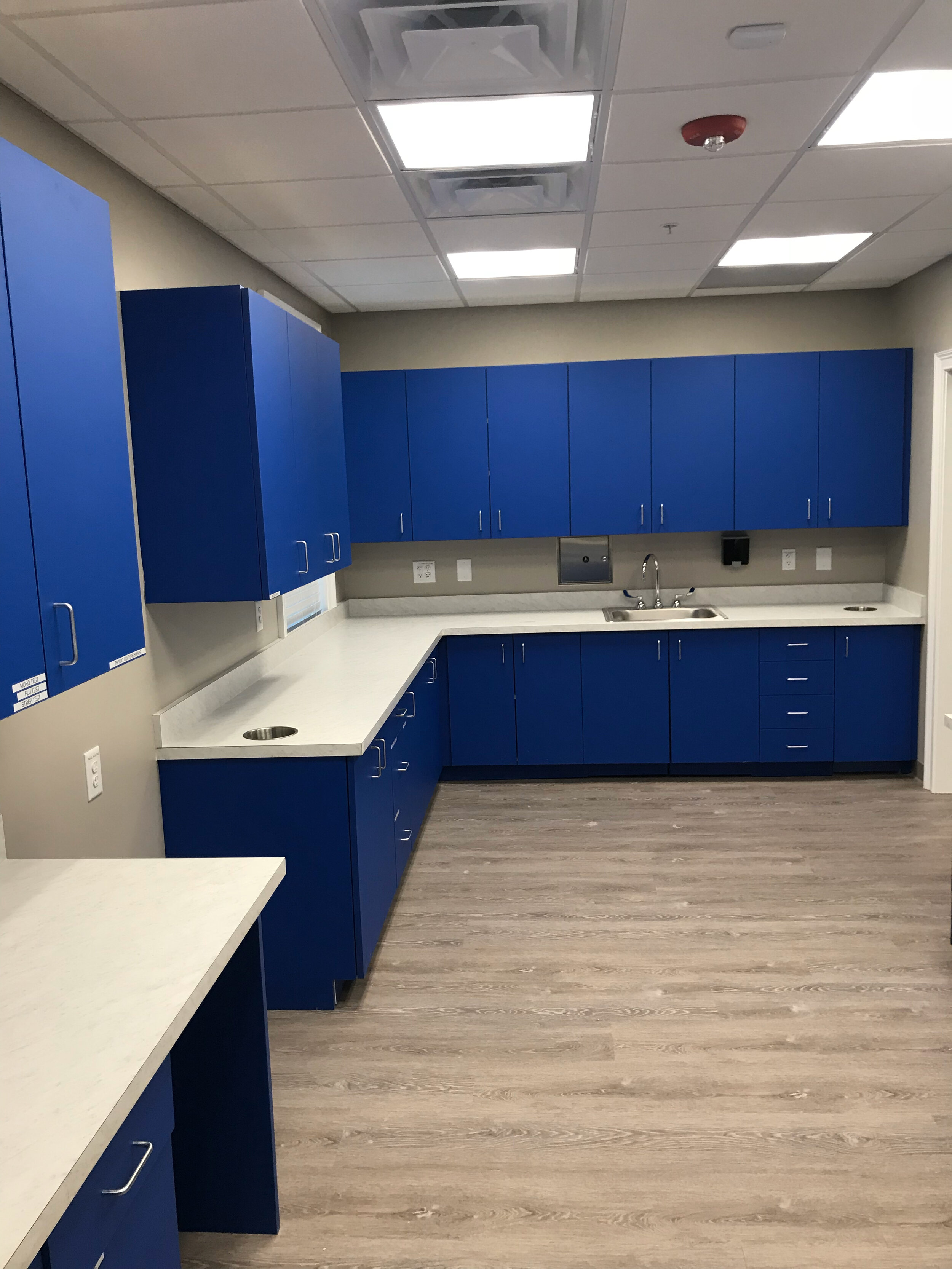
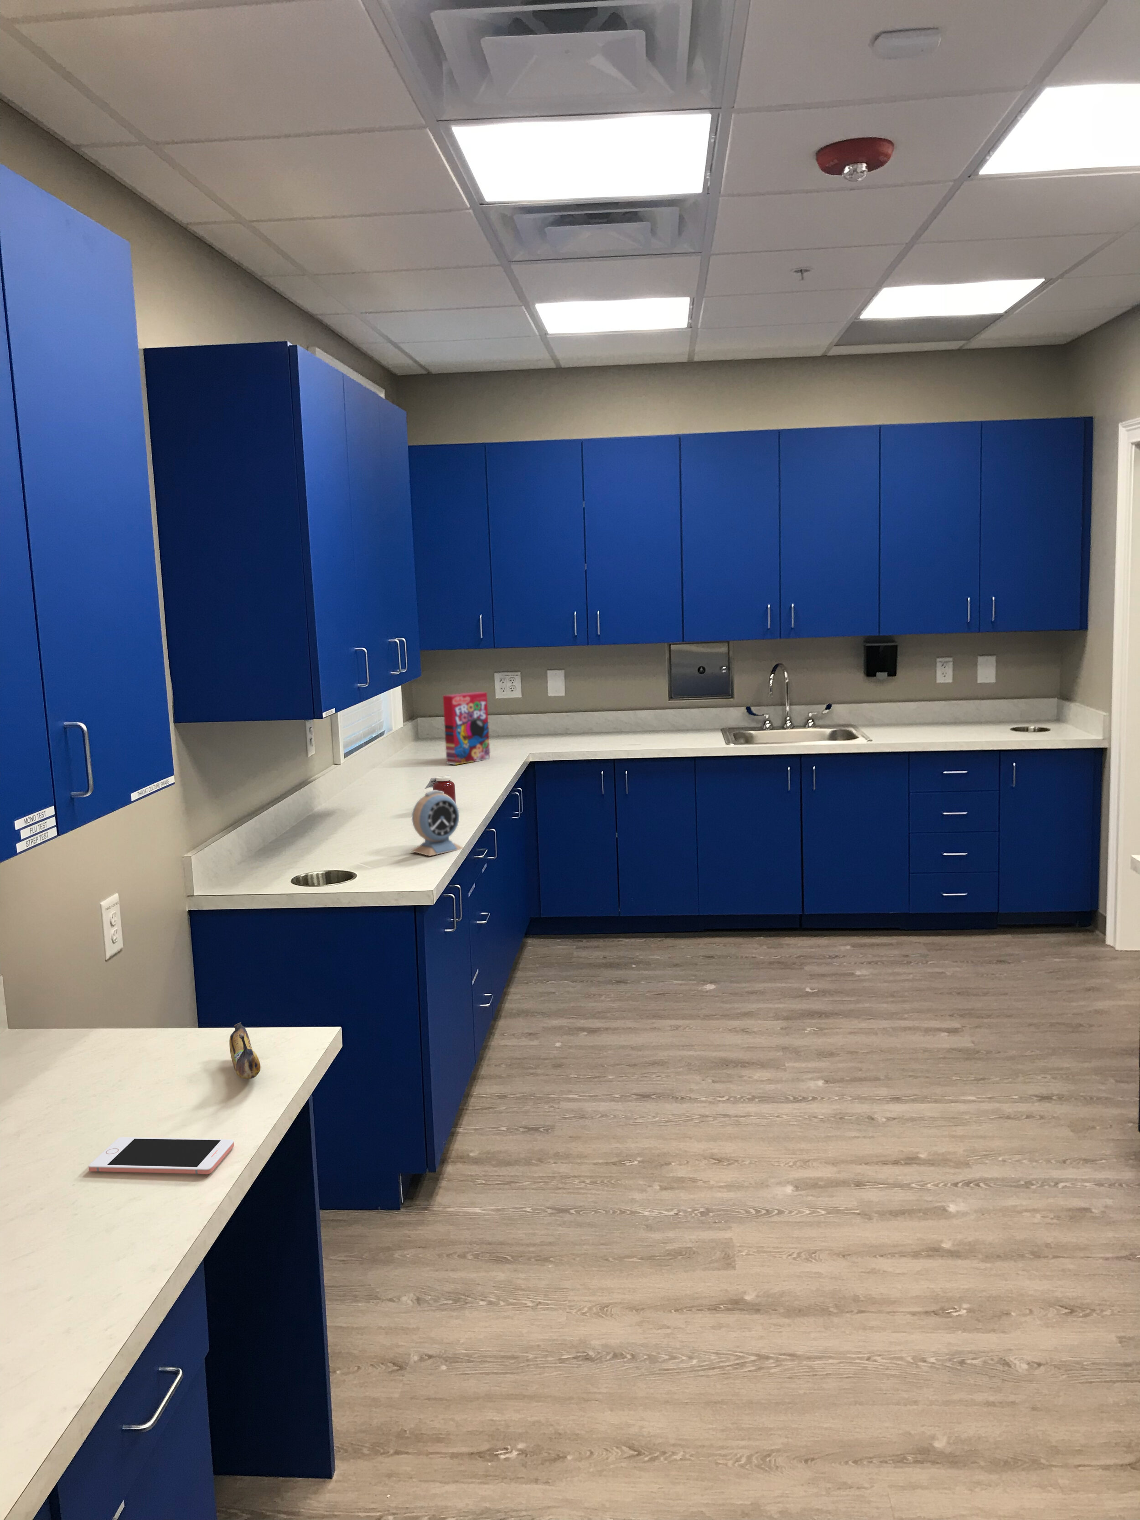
+ banana [229,1022,261,1079]
+ alarm clock [411,791,465,856]
+ cereal box [442,691,491,765]
+ jar [424,774,456,804]
+ cell phone [87,1137,235,1175]
